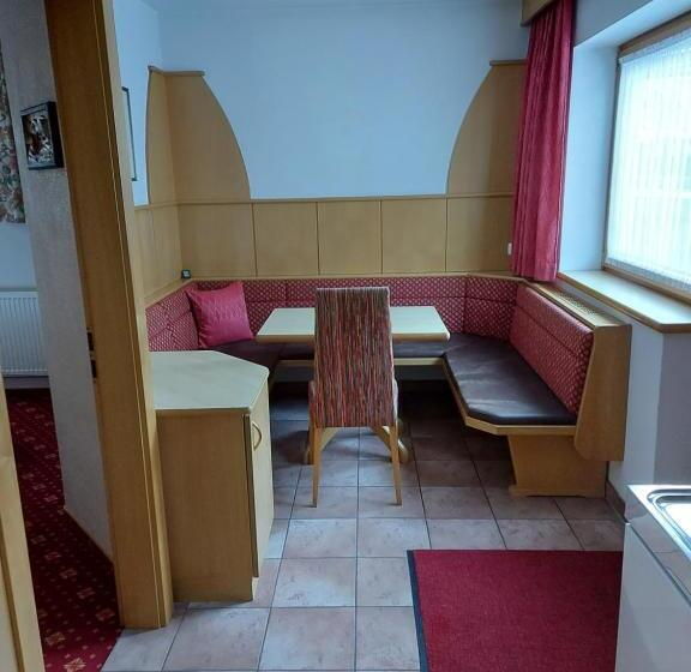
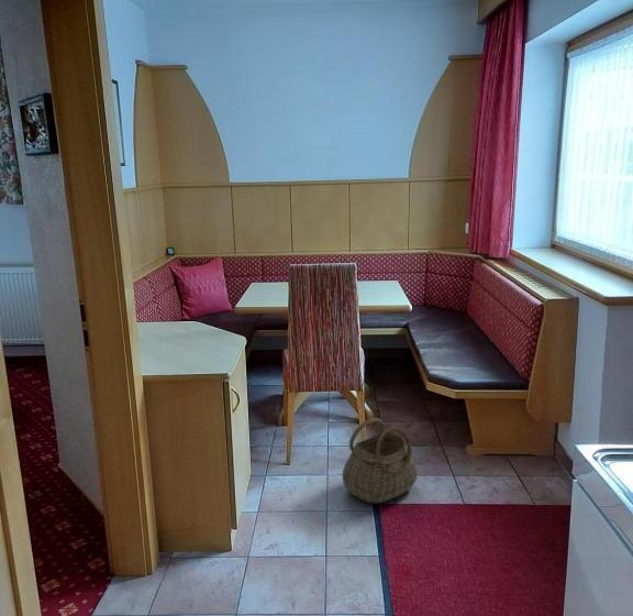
+ basket [342,417,419,504]
